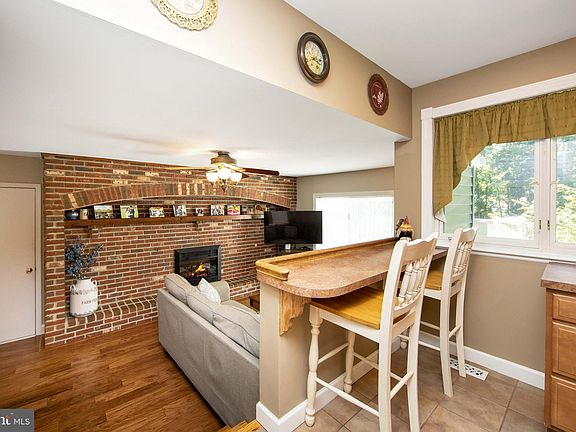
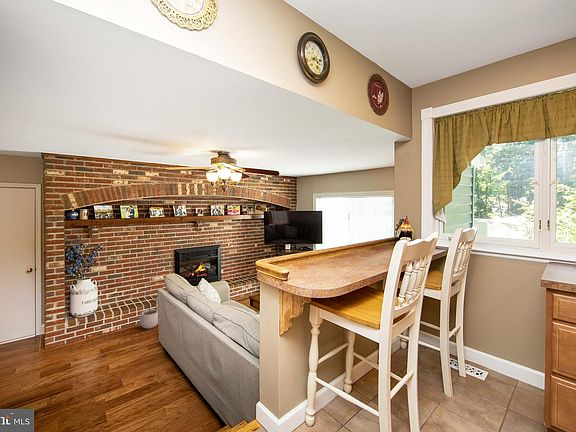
+ plant pot [139,304,159,329]
